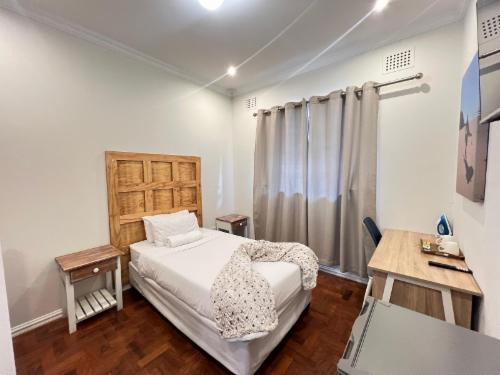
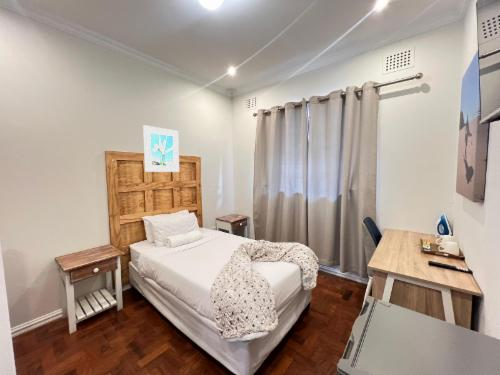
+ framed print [142,124,180,173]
